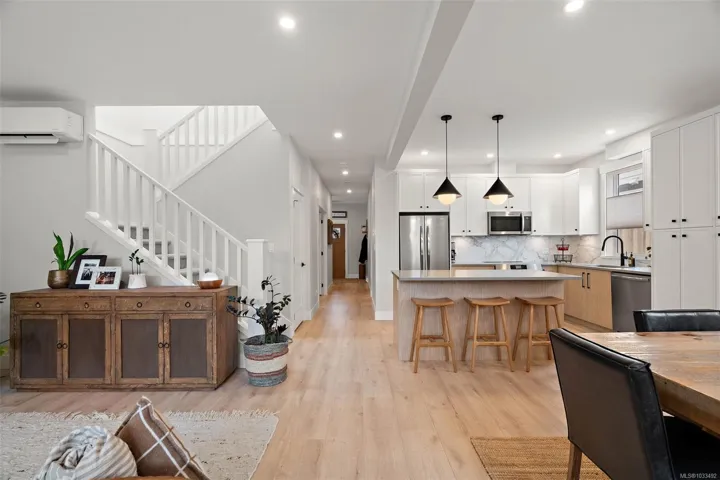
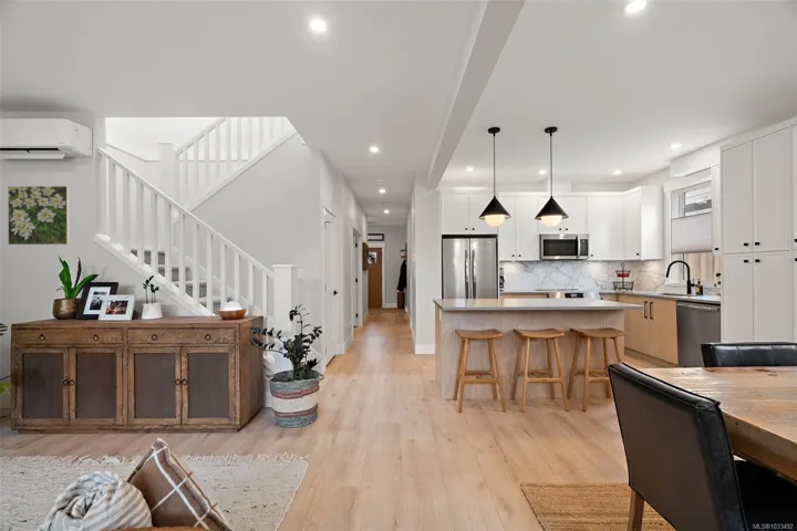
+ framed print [7,185,71,247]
